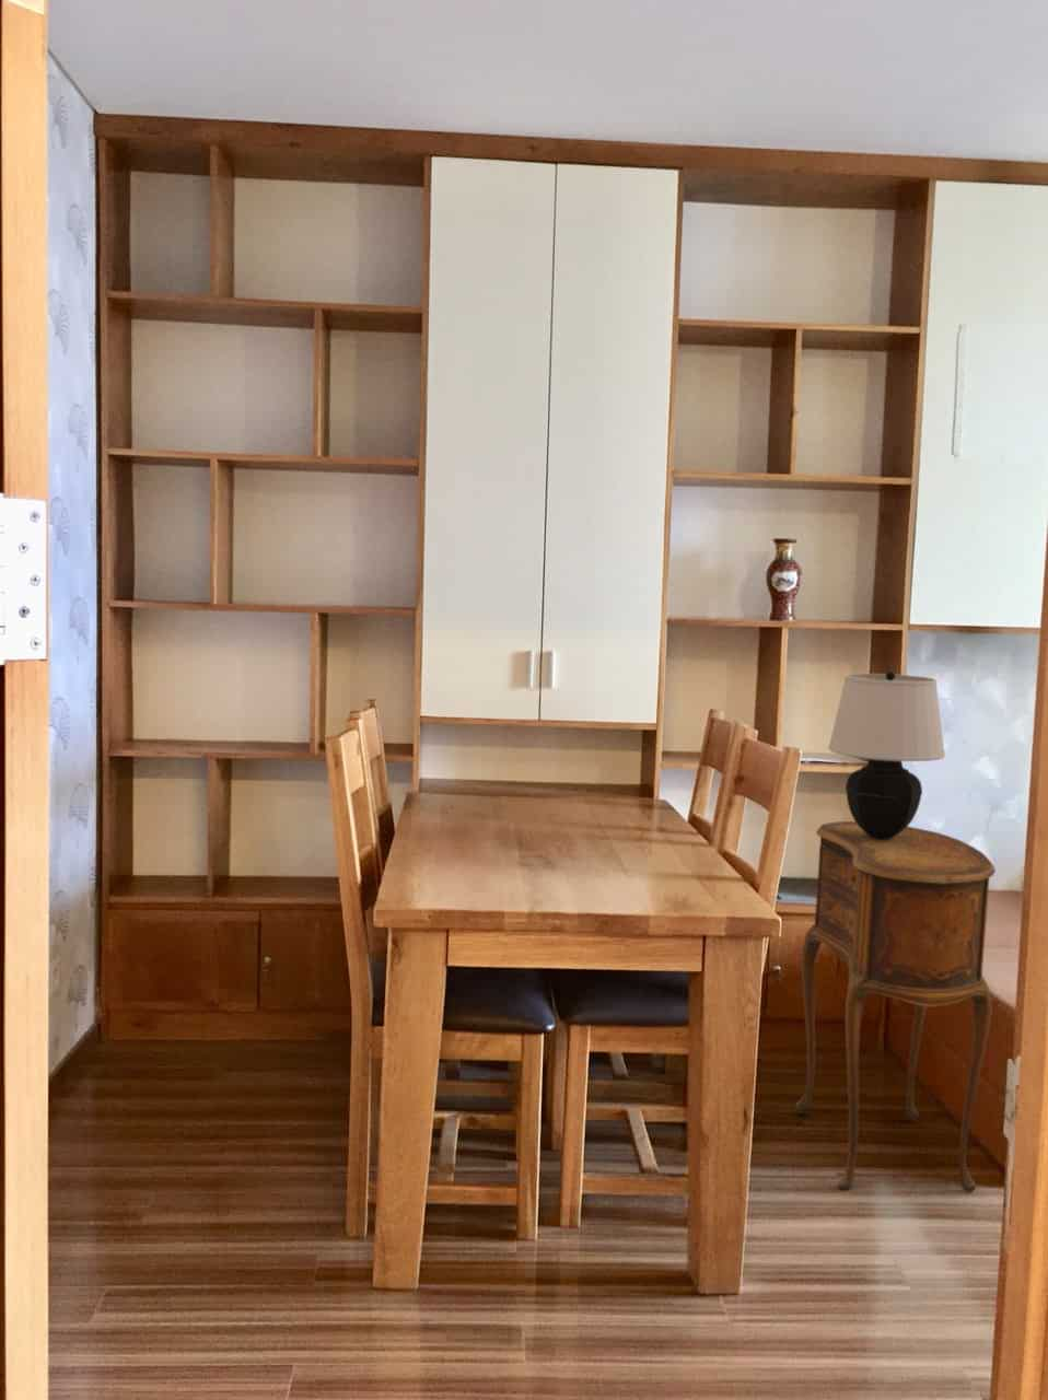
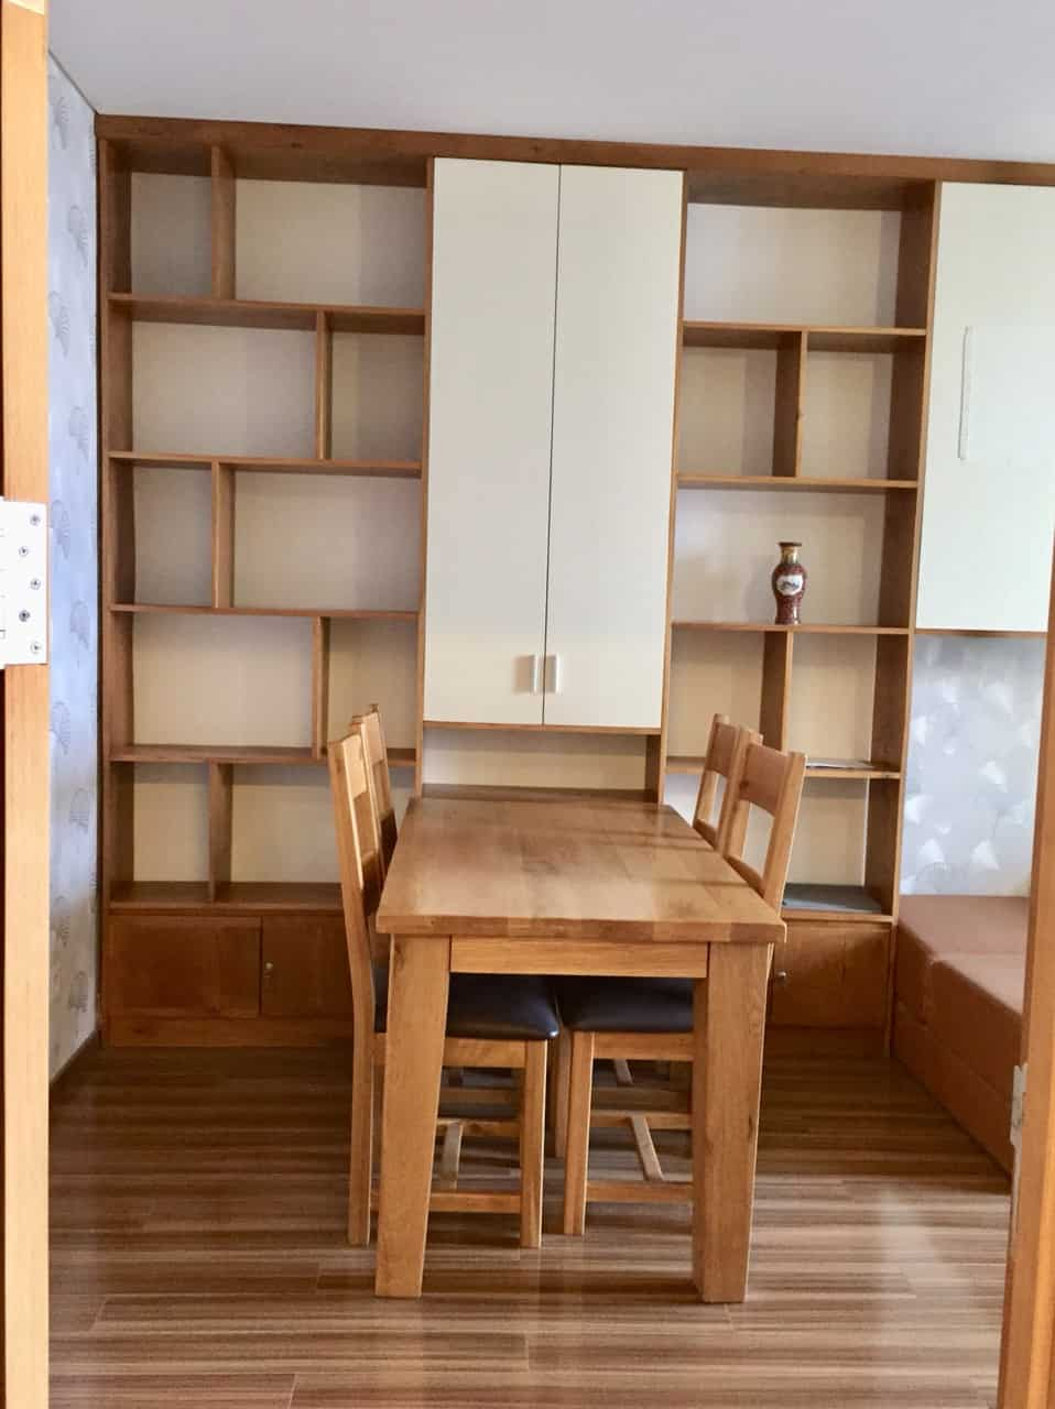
- side table [794,820,996,1193]
- table lamp [827,670,947,838]
